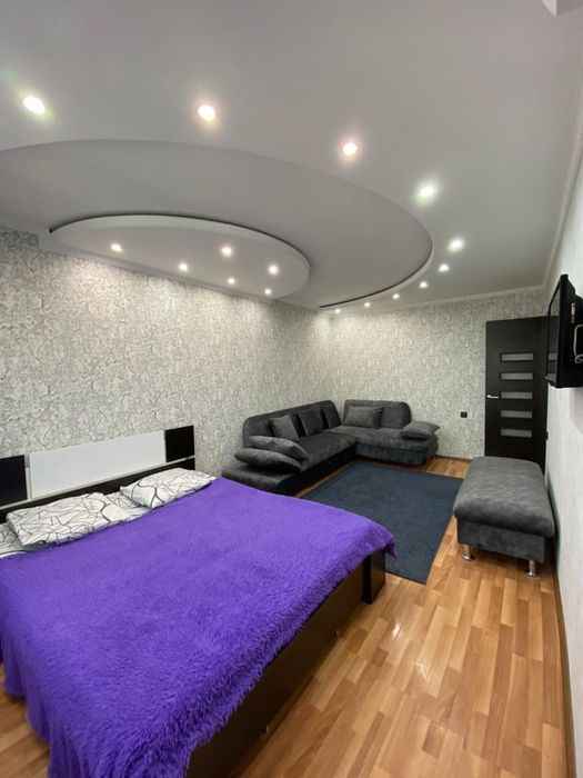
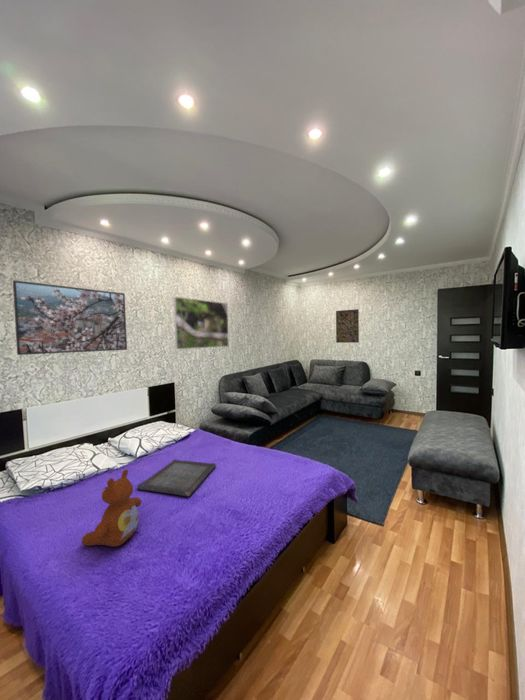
+ teddy bear [81,468,142,548]
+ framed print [335,308,360,344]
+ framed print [173,296,230,350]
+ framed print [12,279,128,356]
+ serving tray [136,458,217,498]
